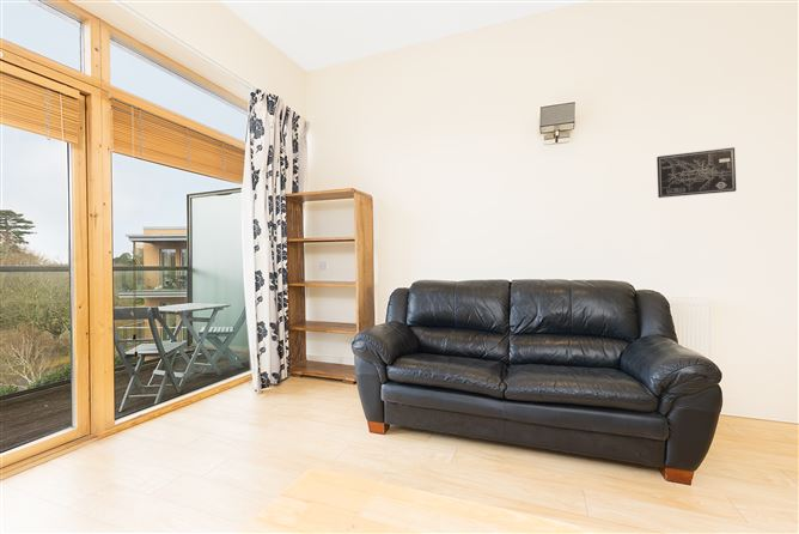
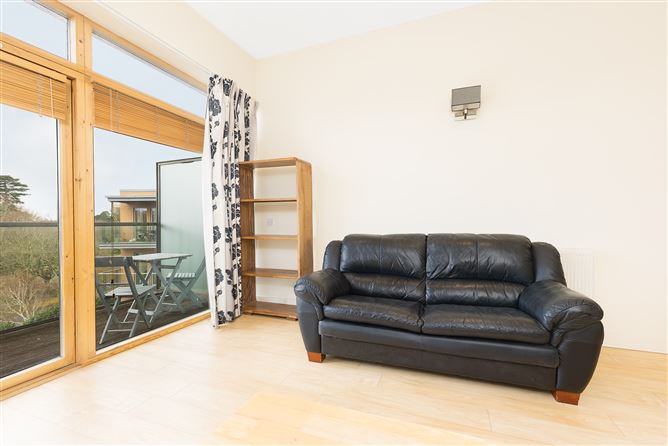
- wall art [655,146,737,199]
